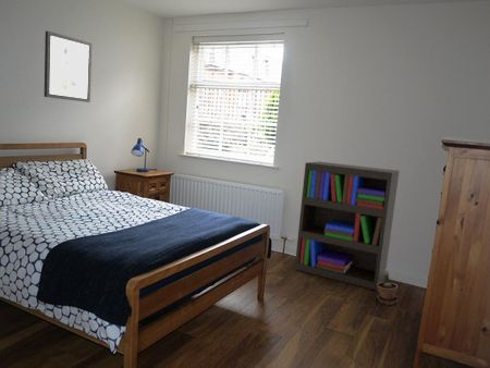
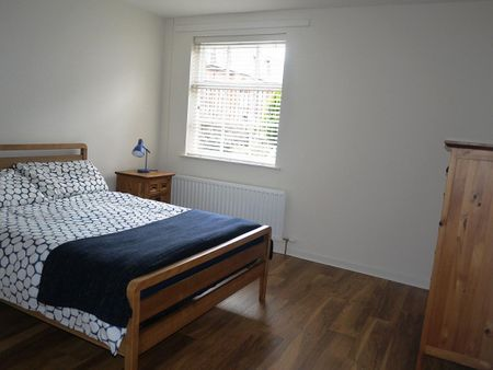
- potted plant [377,268,399,306]
- bookshelf [294,161,401,292]
- wall art [44,30,93,103]
